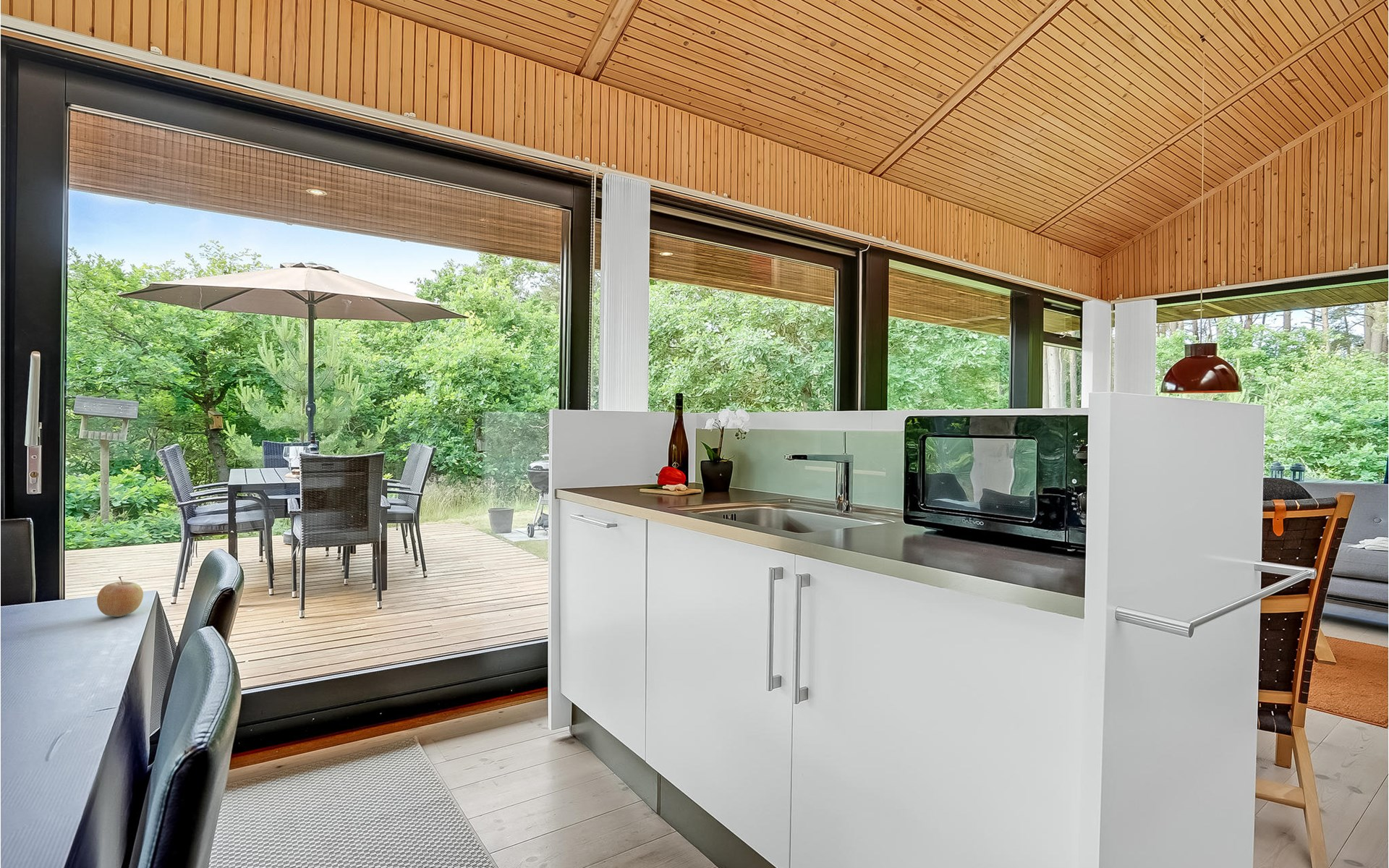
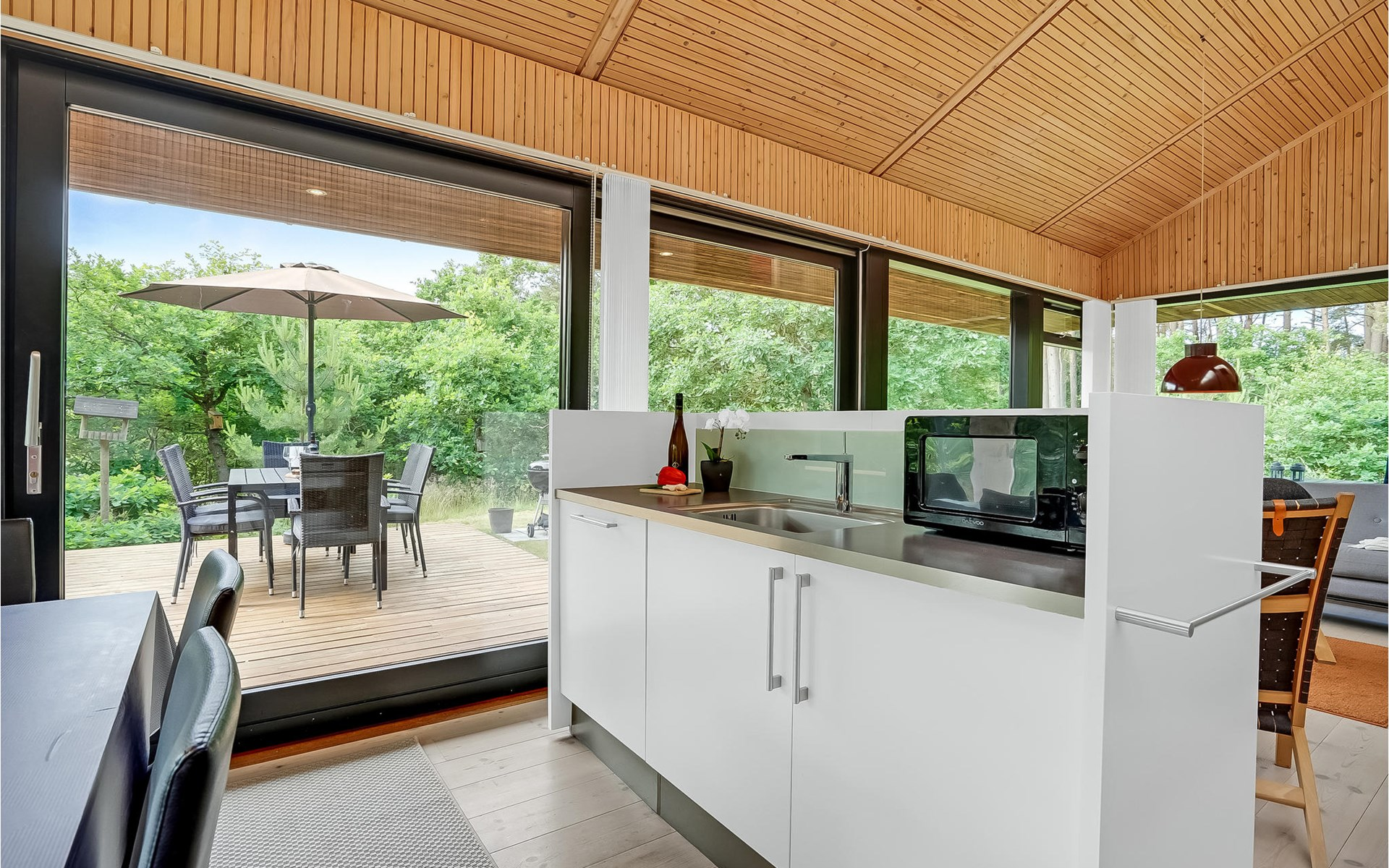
- fruit [96,576,144,618]
